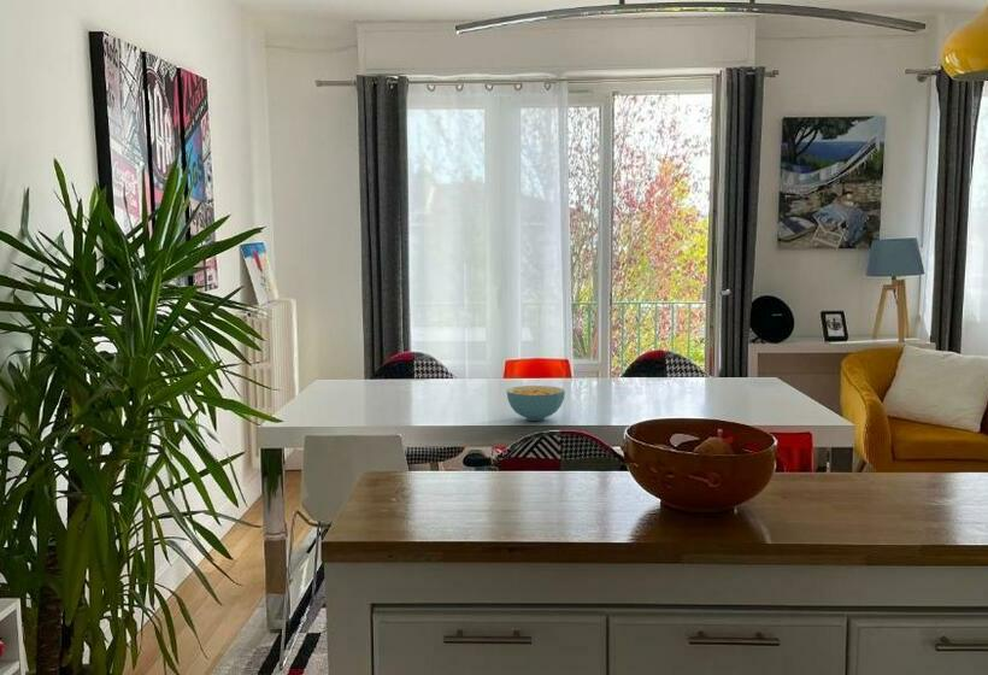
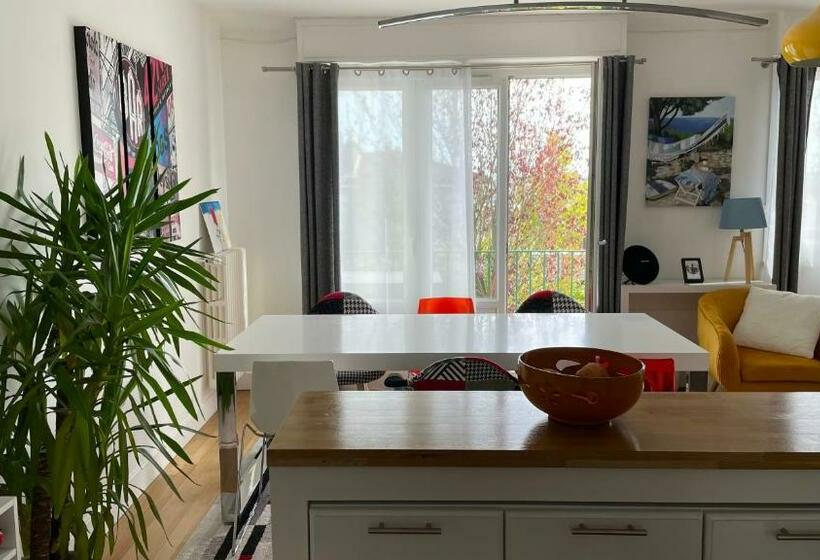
- cereal bowl [505,385,566,422]
